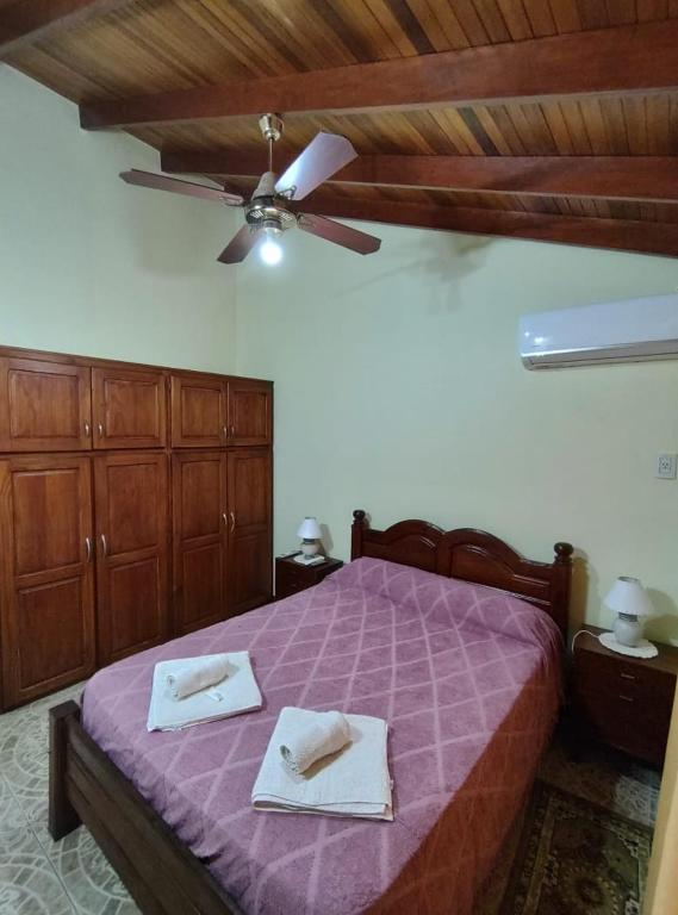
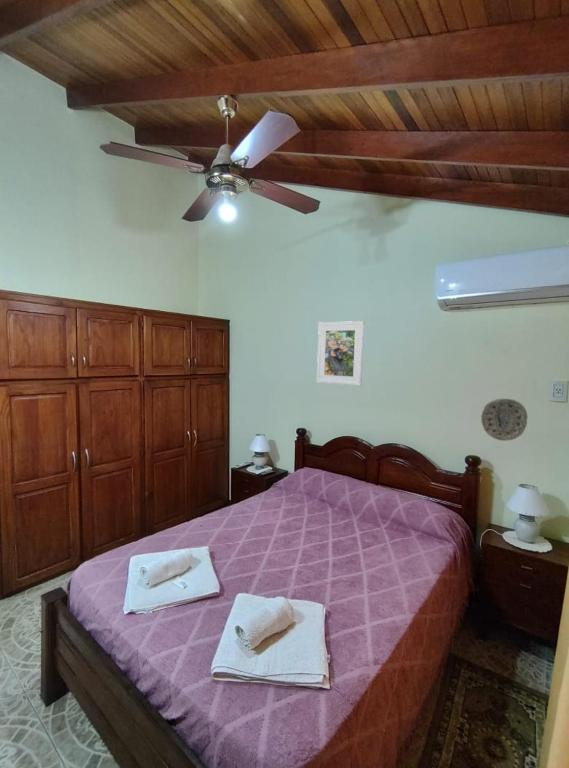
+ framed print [316,320,365,387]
+ decorative plate [480,398,528,442]
